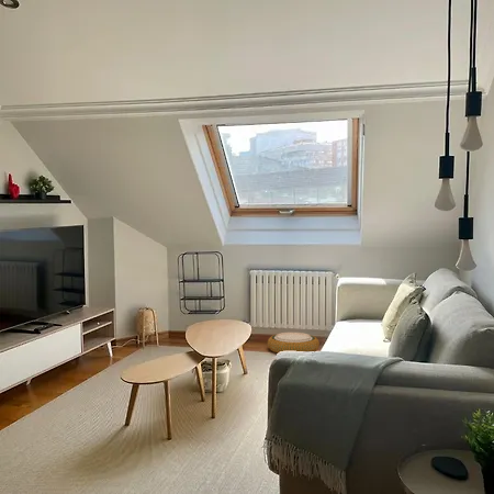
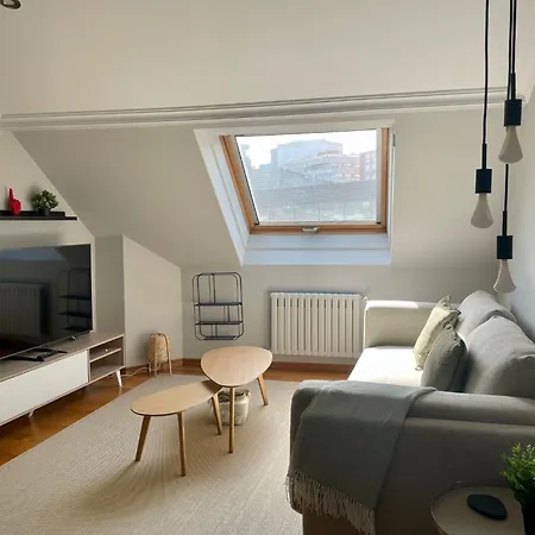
- woven basket [267,332,321,355]
